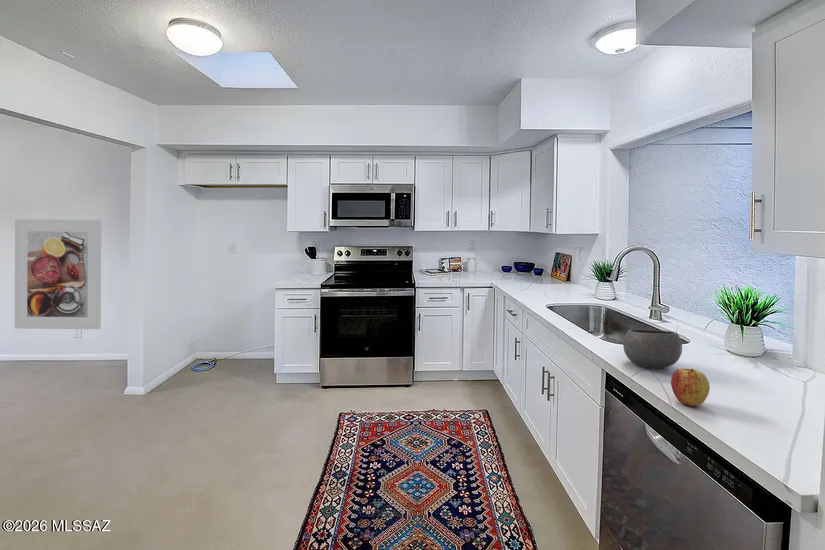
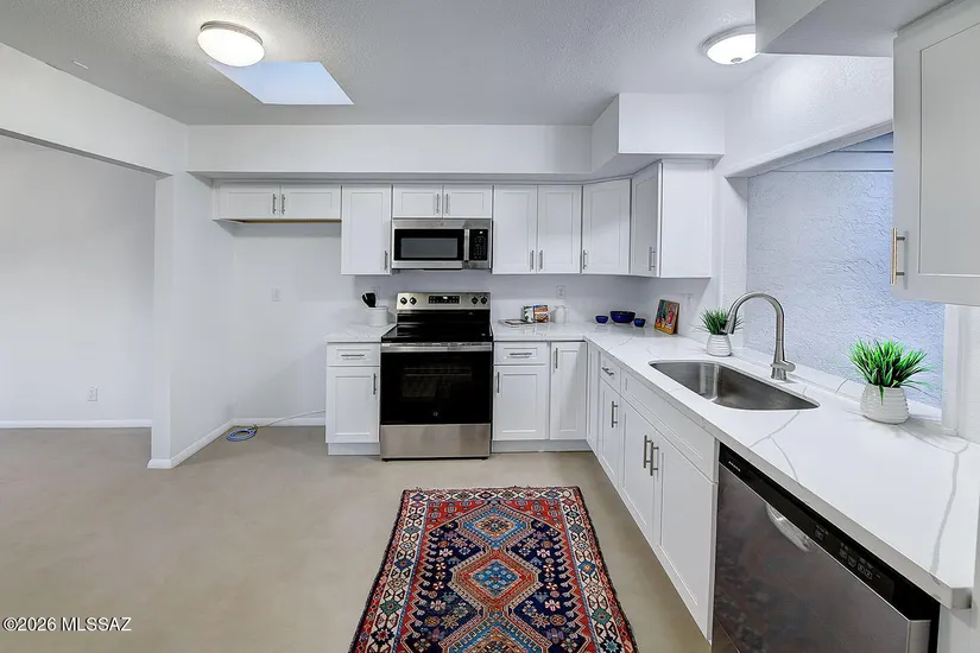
- apple [670,368,711,407]
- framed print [14,218,102,330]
- bowl [622,329,683,369]
